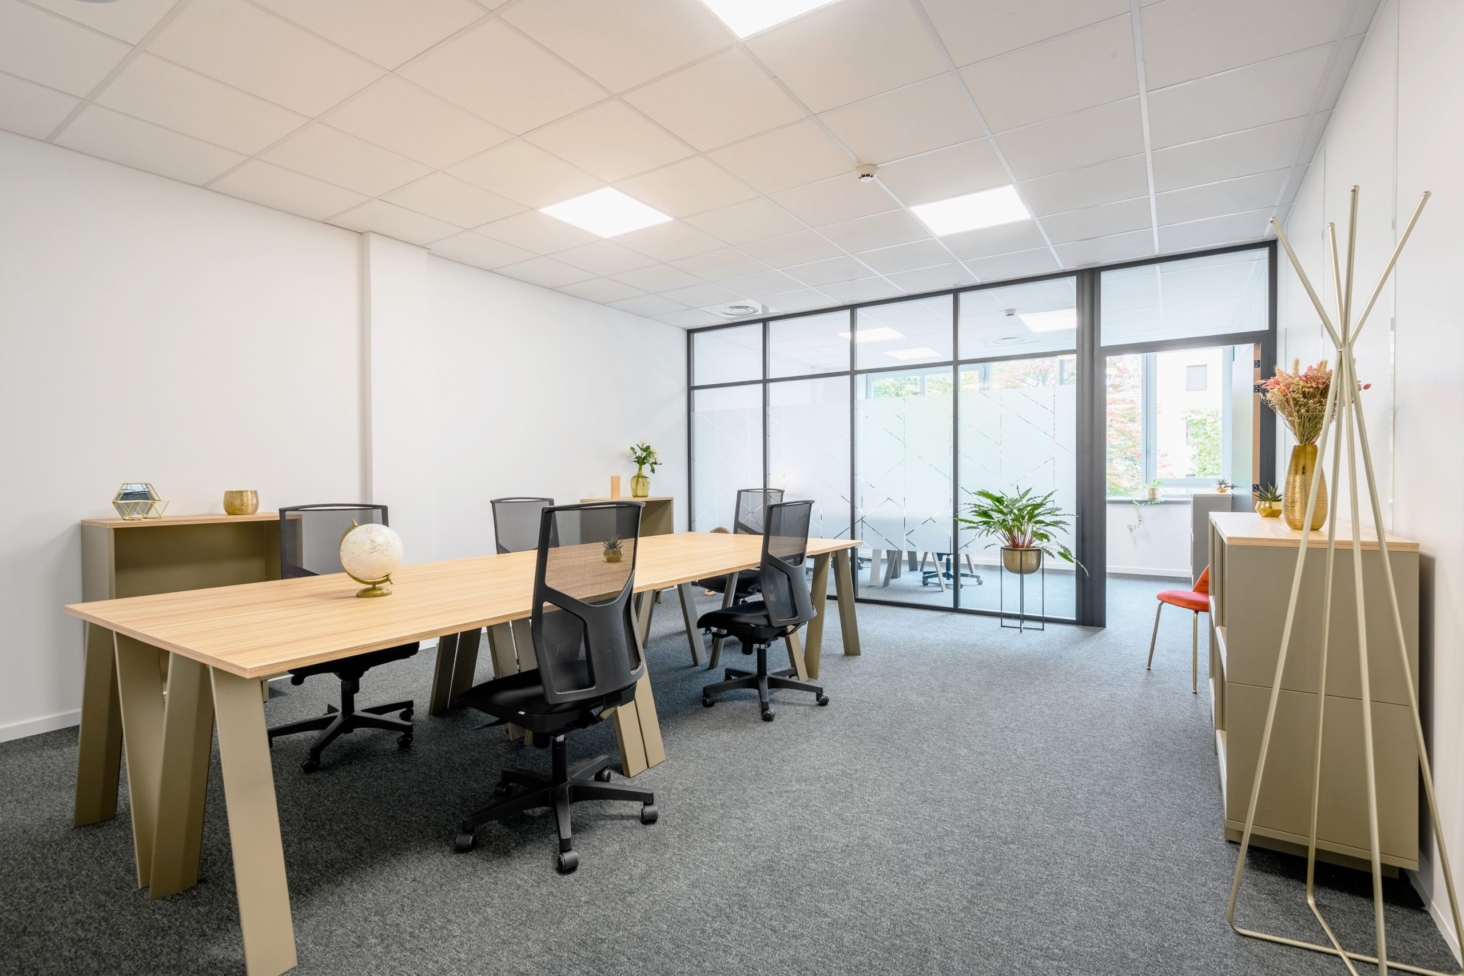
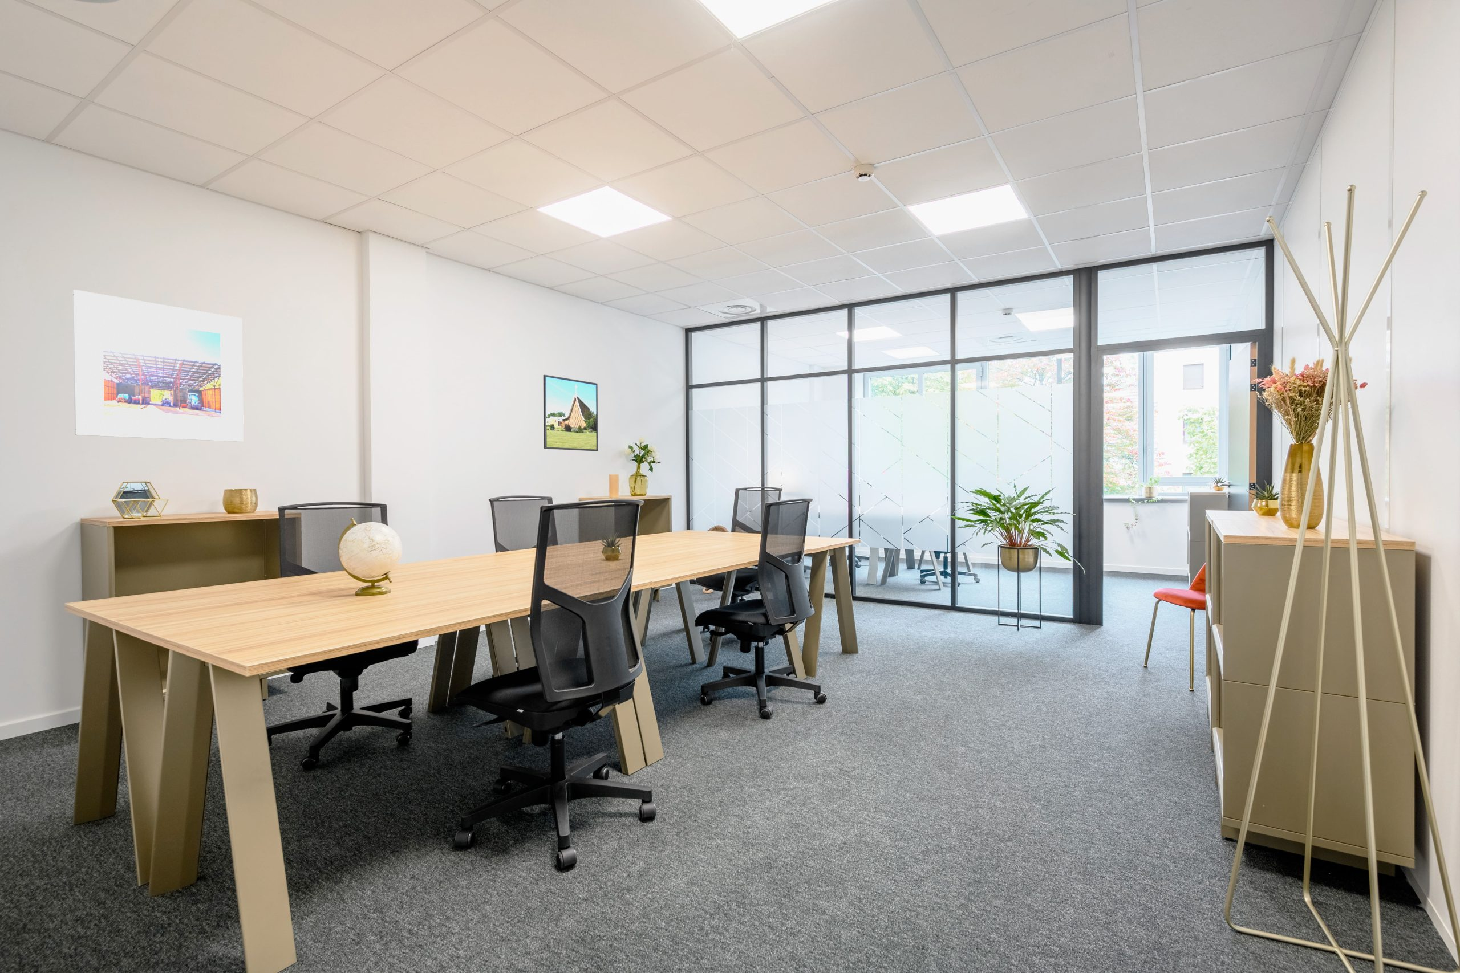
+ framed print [543,375,599,452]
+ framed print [73,289,244,442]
